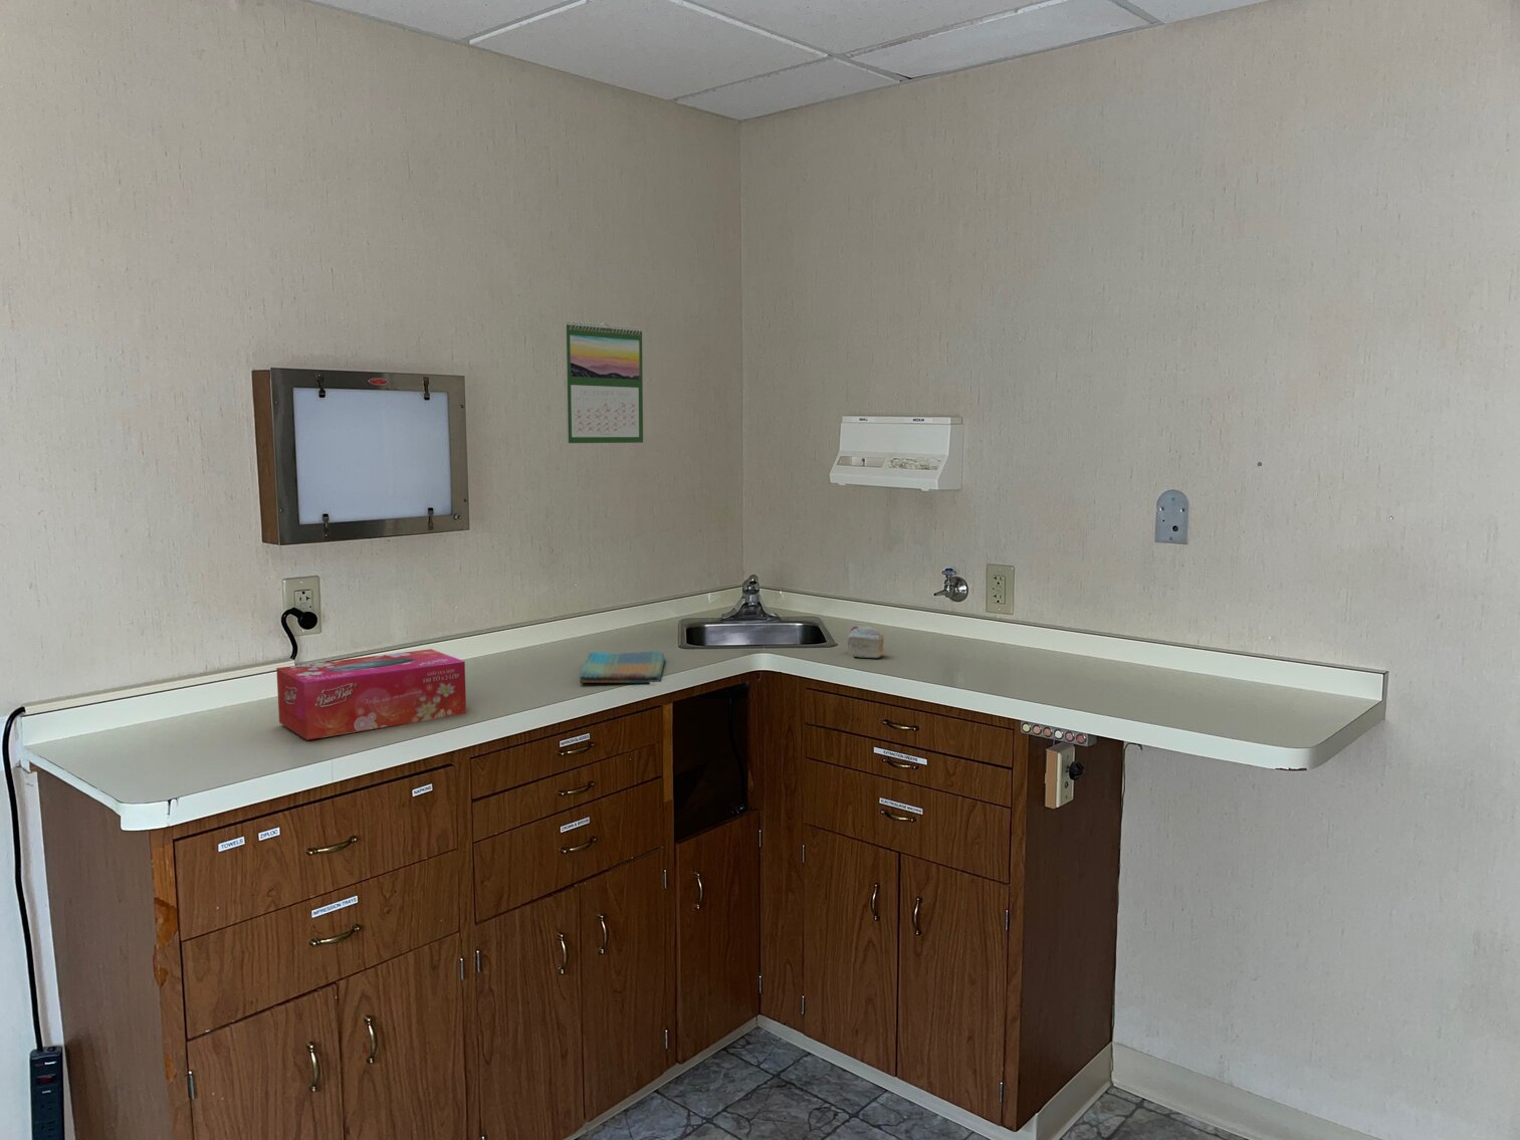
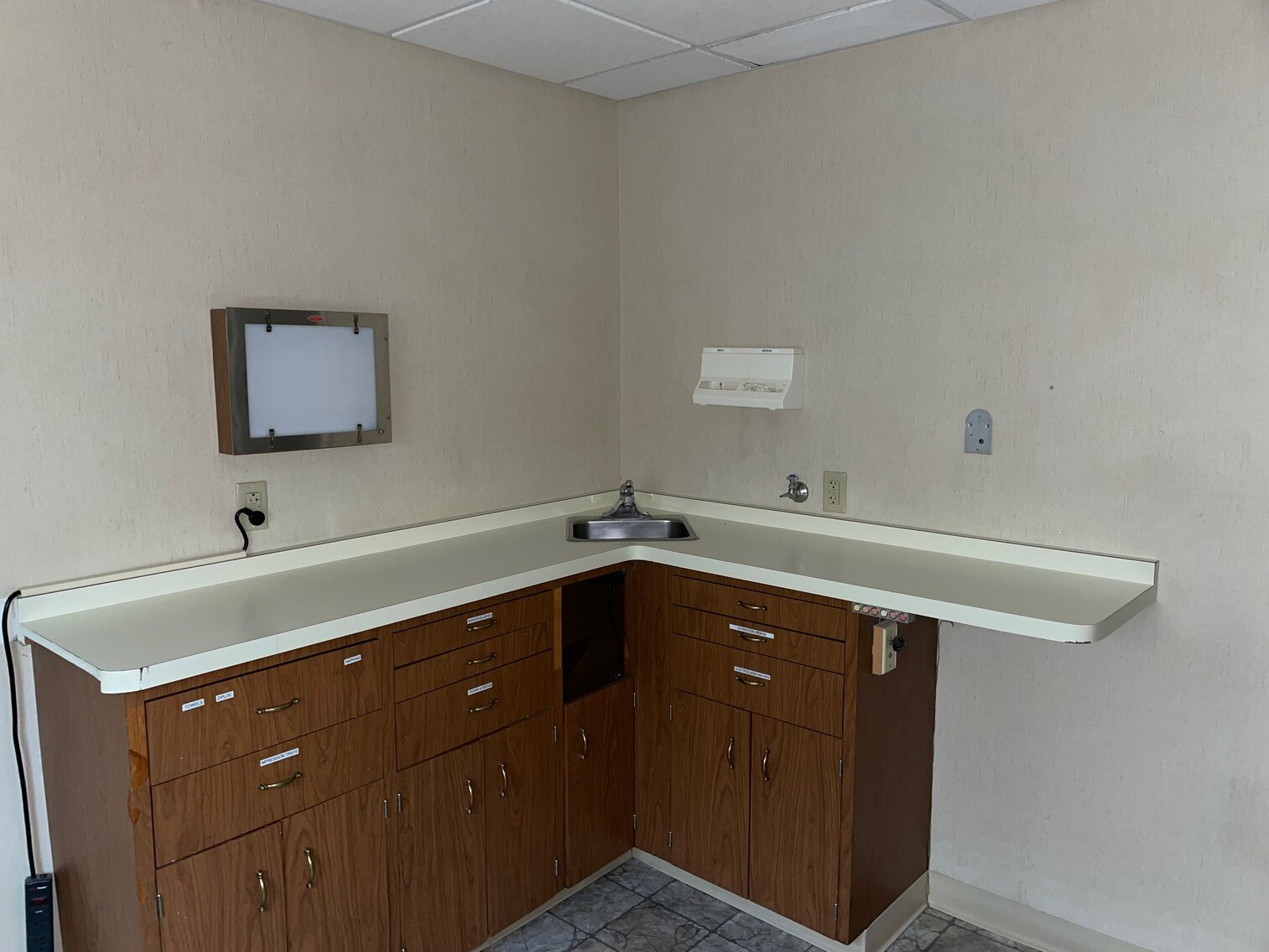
- calendar [564,321,644,444]
- dish towel [579,650,665,684]
- tissue box [275,648,467,740]
- cake slice [847,625,885,659]
